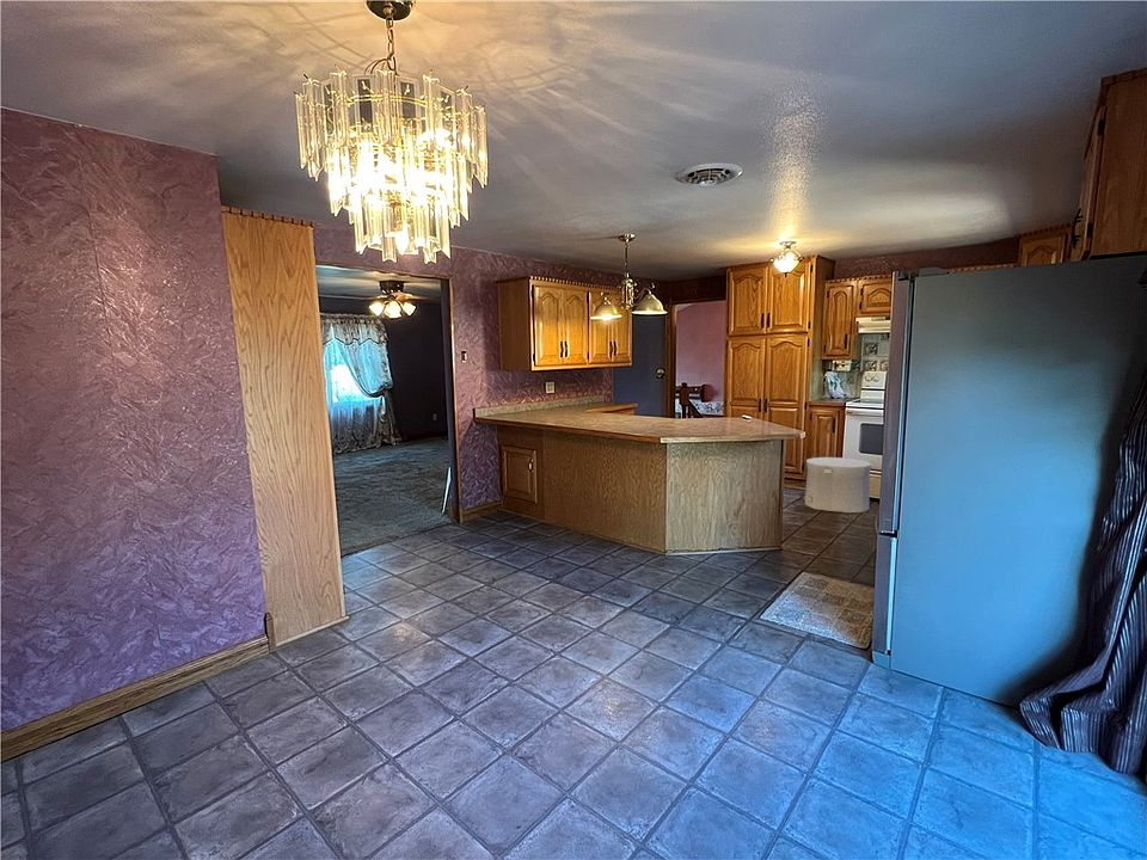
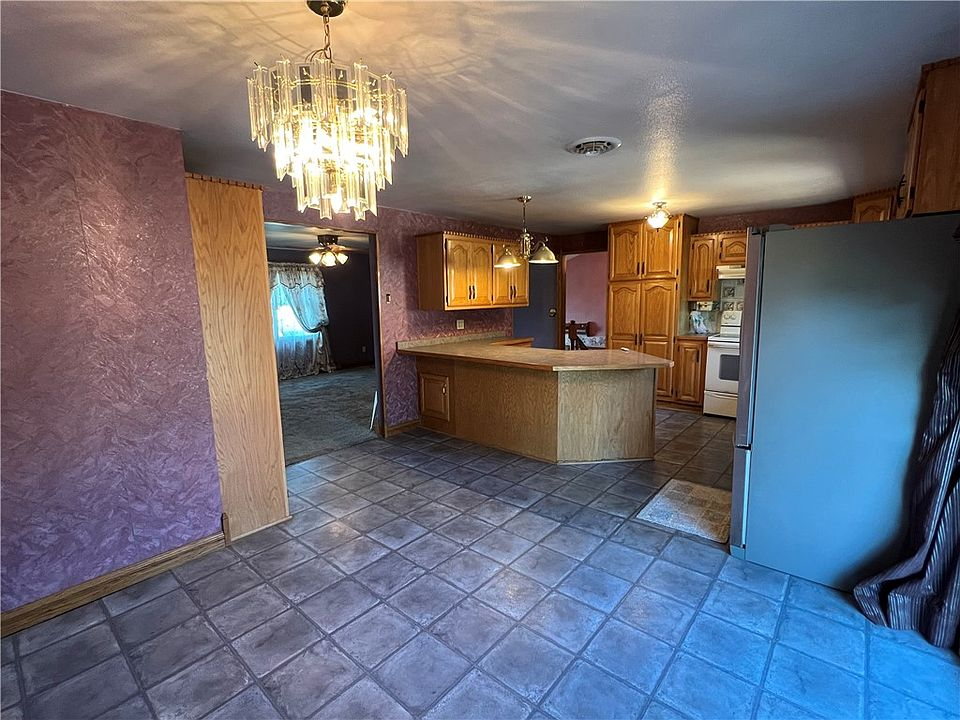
- trash can [803,456,872,514]
